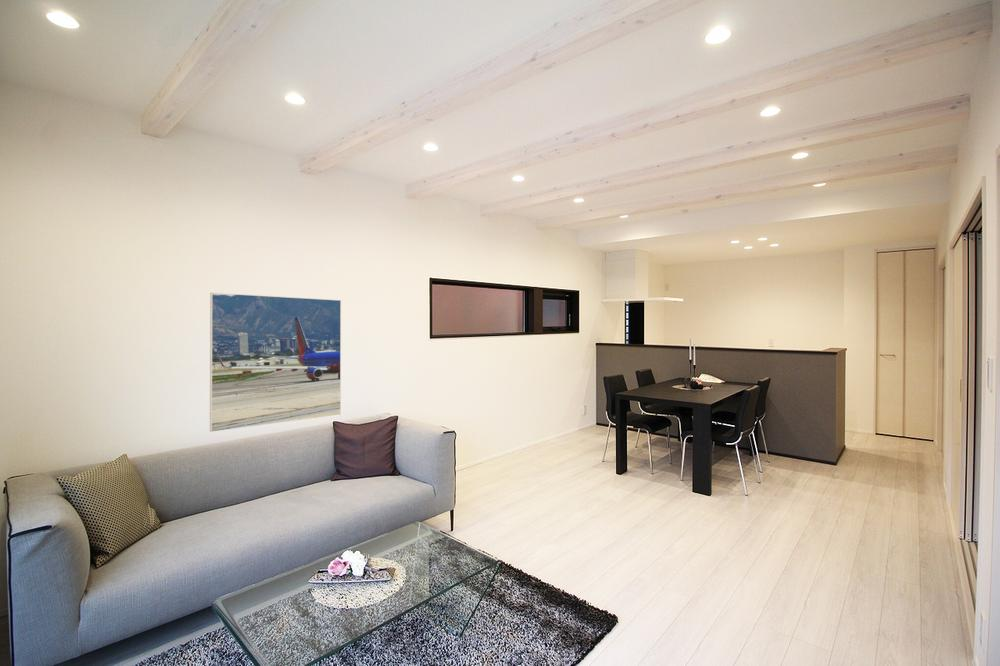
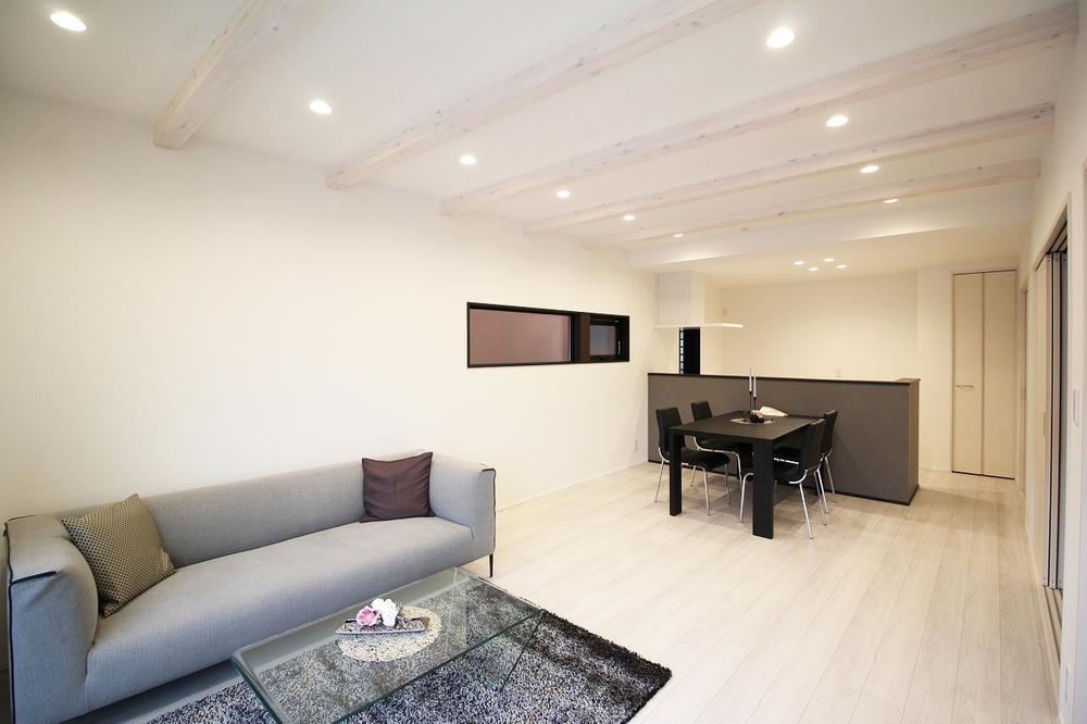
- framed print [209,292,342,433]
